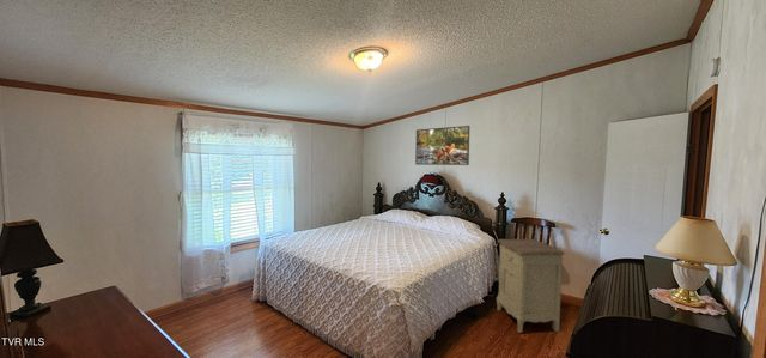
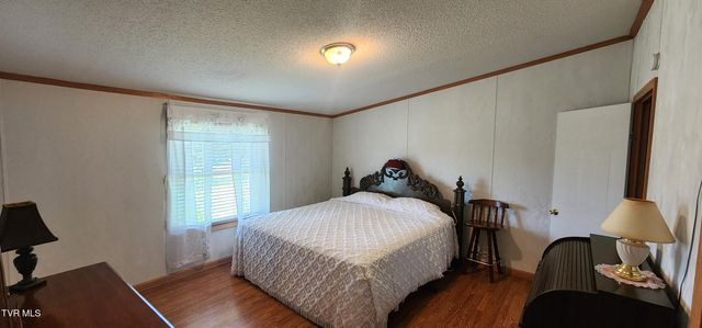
- nightstand [493,238,565,334]
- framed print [414,125,470,166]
